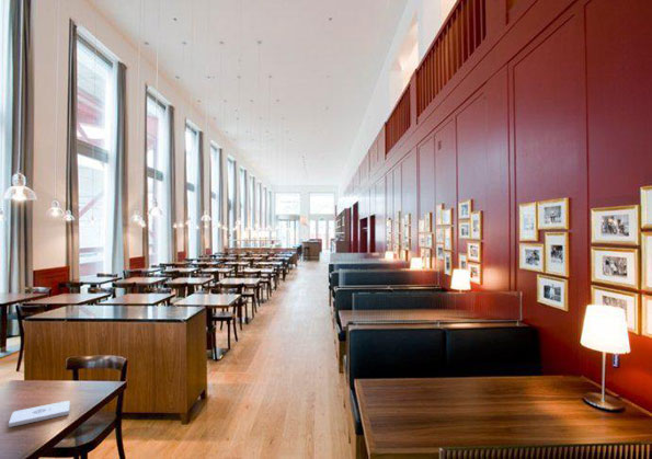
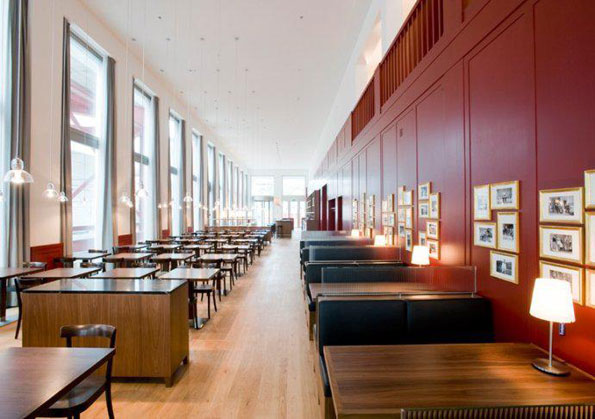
- notepad [8,400,71,428]
